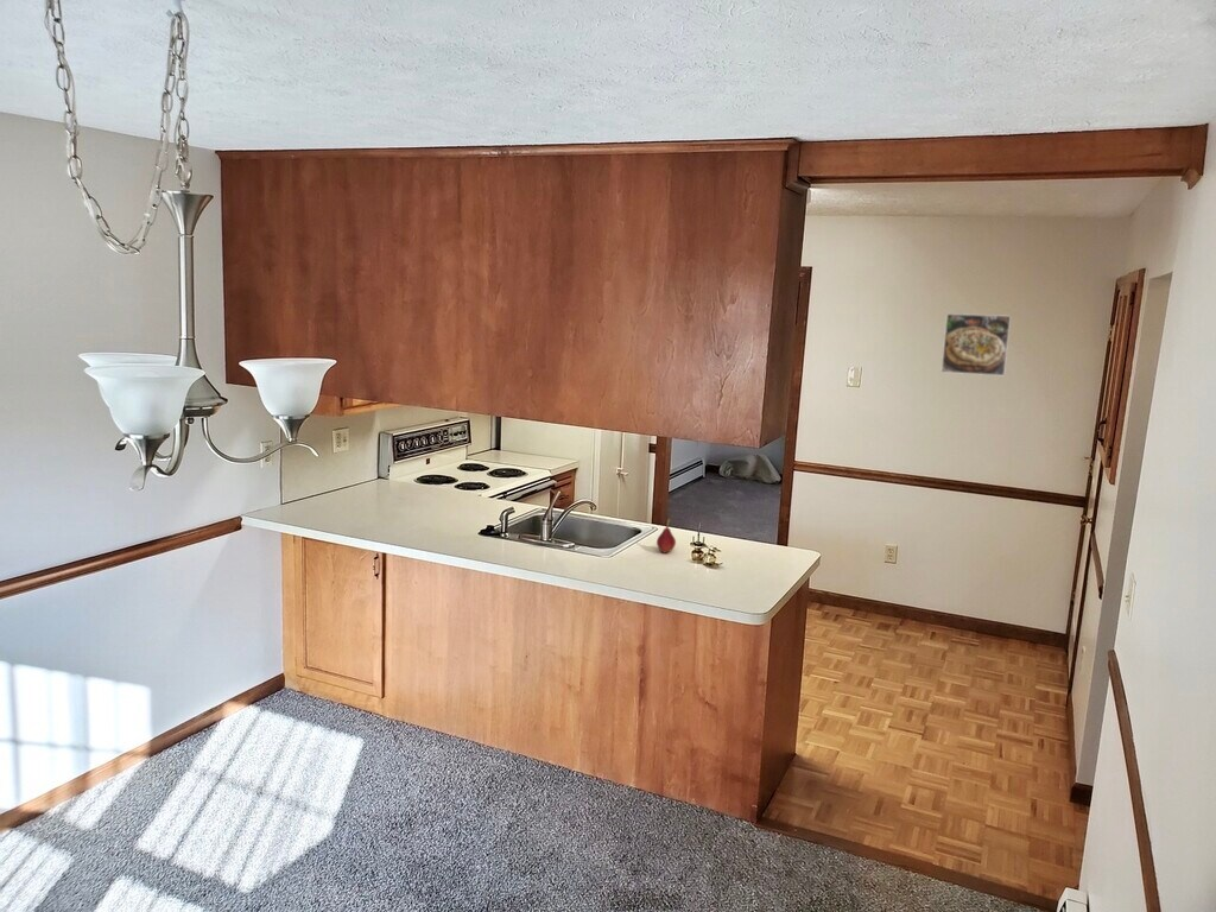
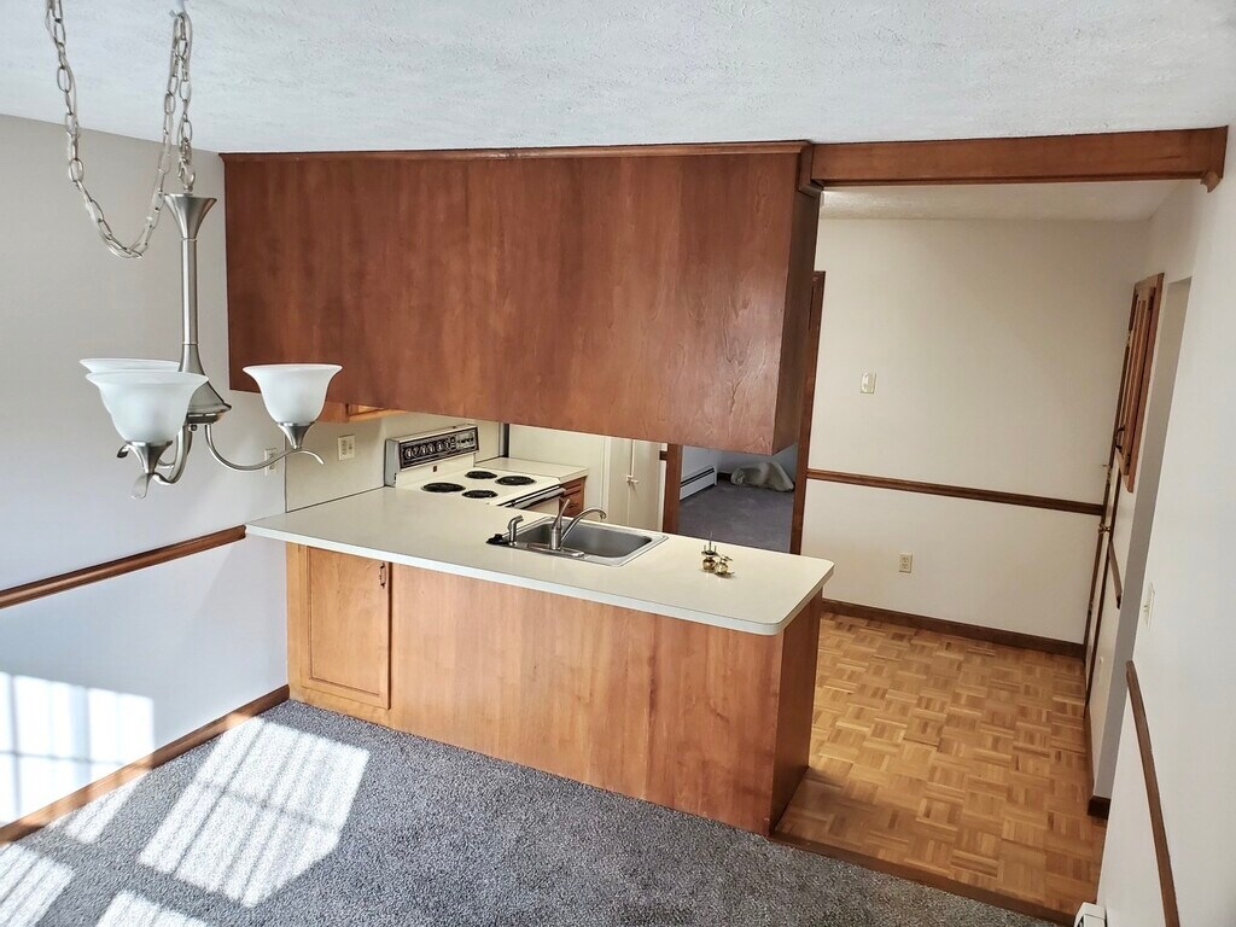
- fruit [656,518,677,555]
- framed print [939,312,1012,378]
